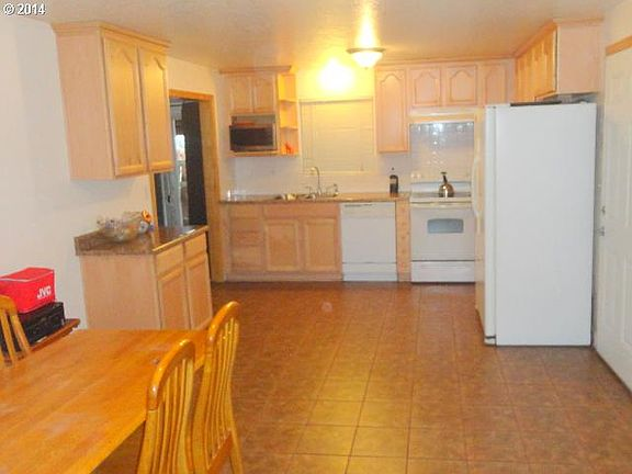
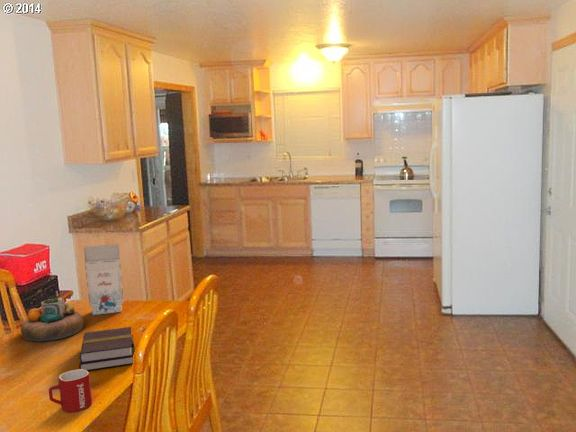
+ mug [48,368,93,413]
+ gift box [83,243,125,316]
+ decorative bowl [20,296,84,343]
+ book [78,326,136,371]
